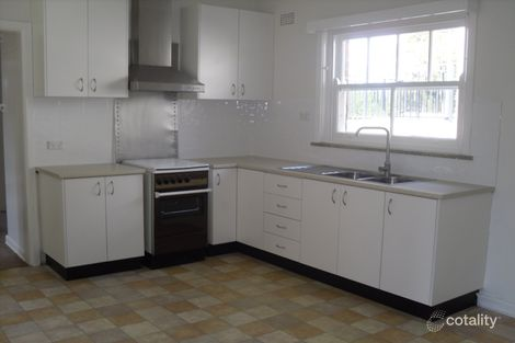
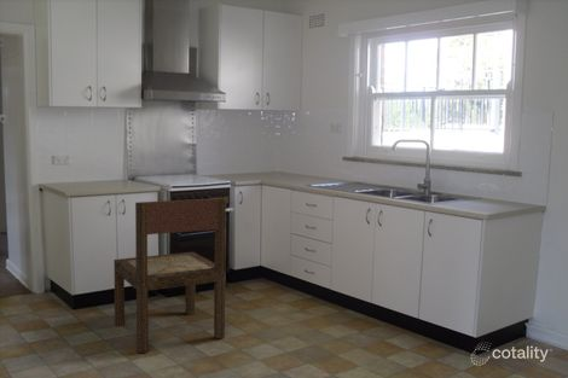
+ dining chair [112,197,227,354]
